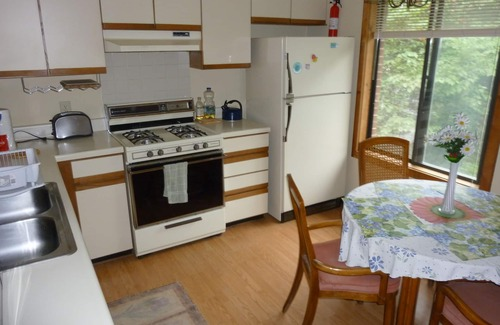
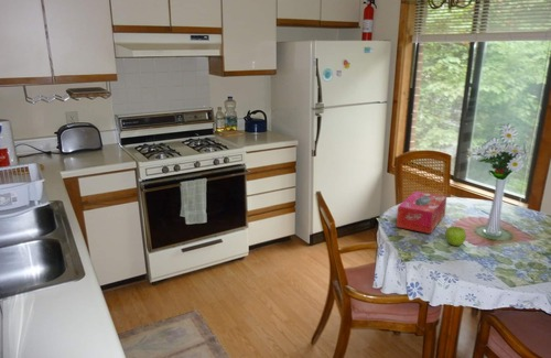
+ fruit [444,226,467,247]
+ tissue box [396,191,447,235]
